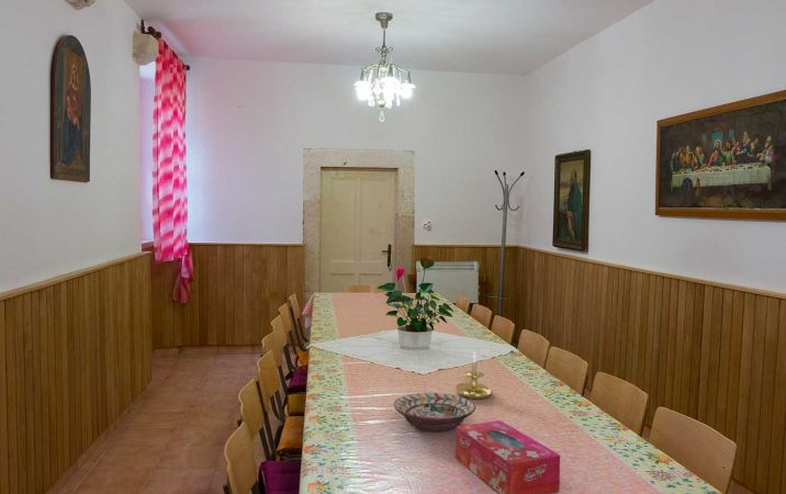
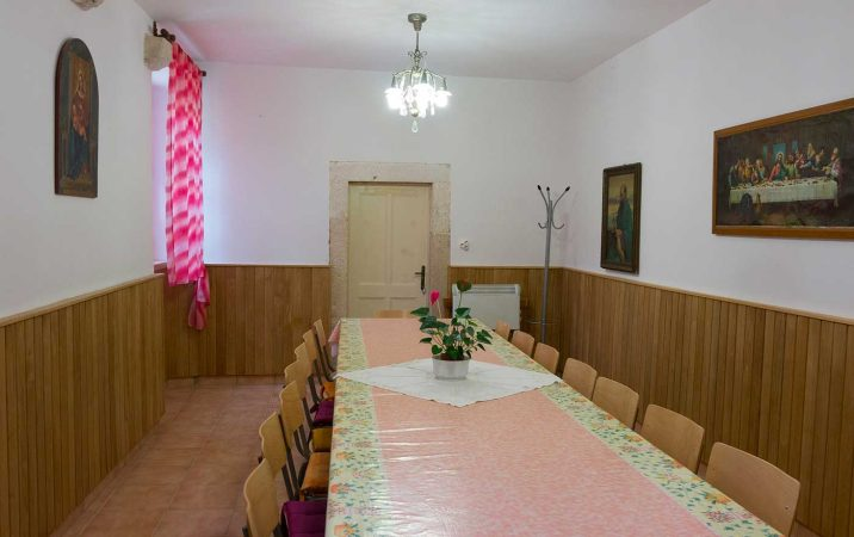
- candle holder [454,349,494,400]
- decorative bowl [393,392,476,433]
- tissue box [454,419,561,494]
